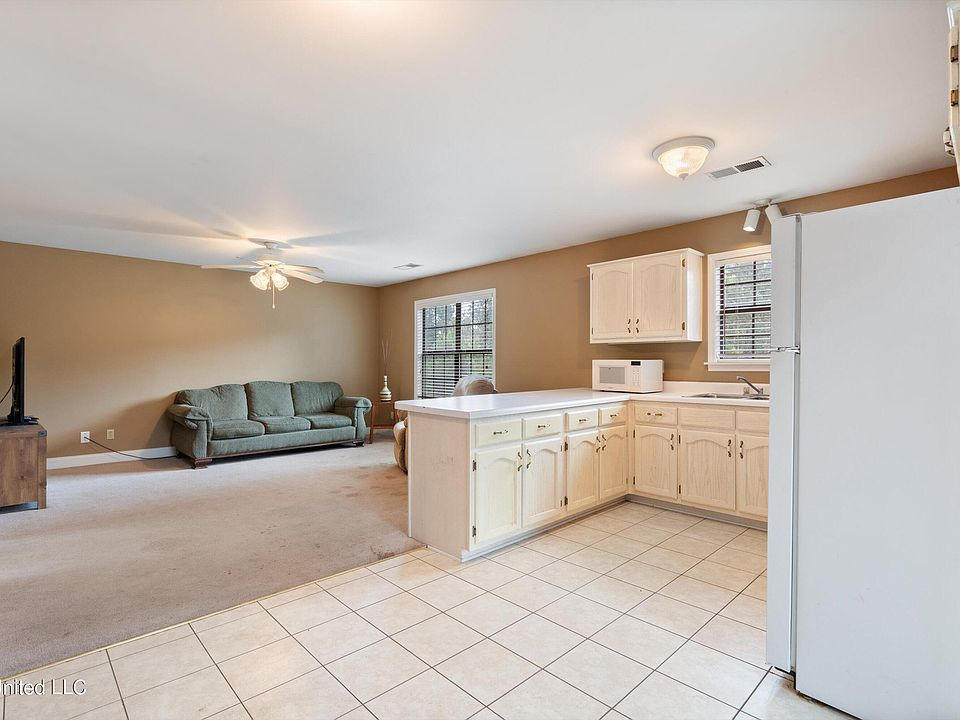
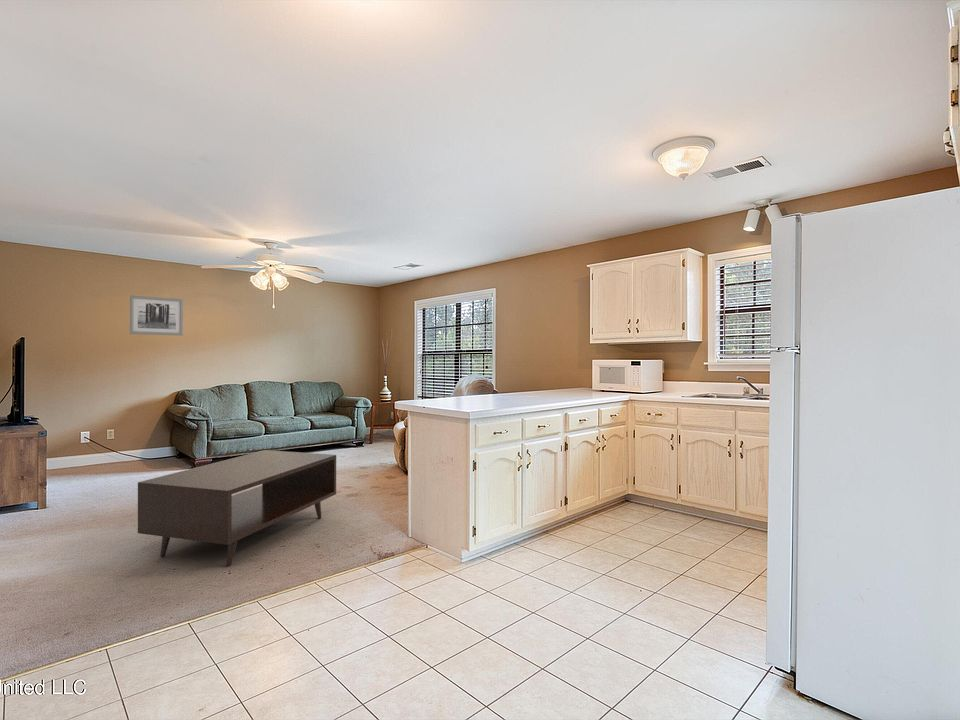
+ coffee table [137,449,337,567]
+ wall art [129,295,184,337]
